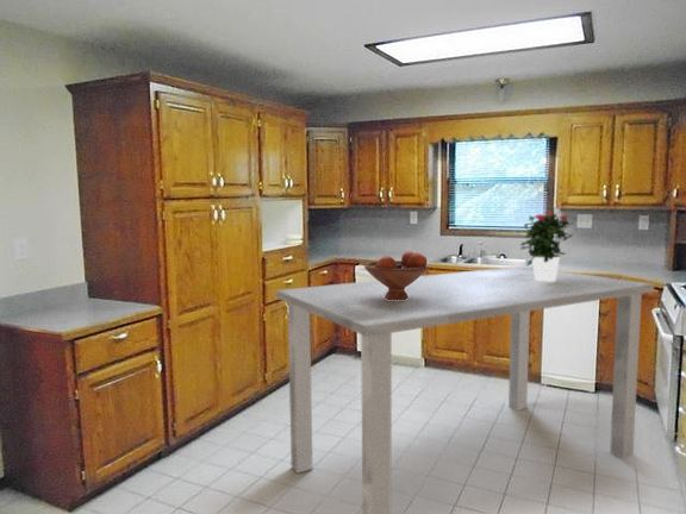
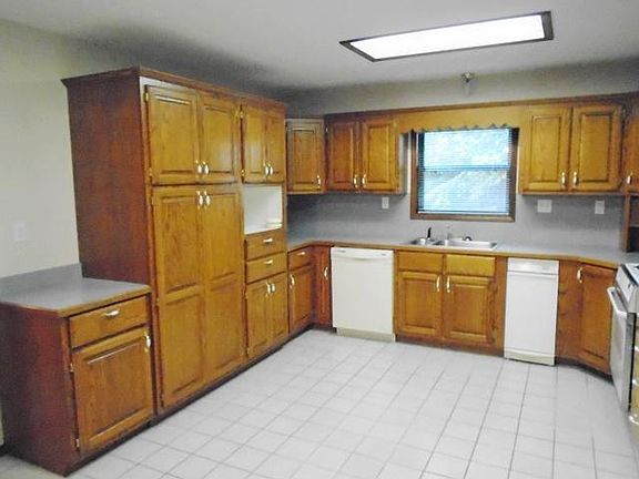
- dining table [275,265,655,514]
- potted flower [519,208,576,282]
- fruit bowl [363,250,430,301]
